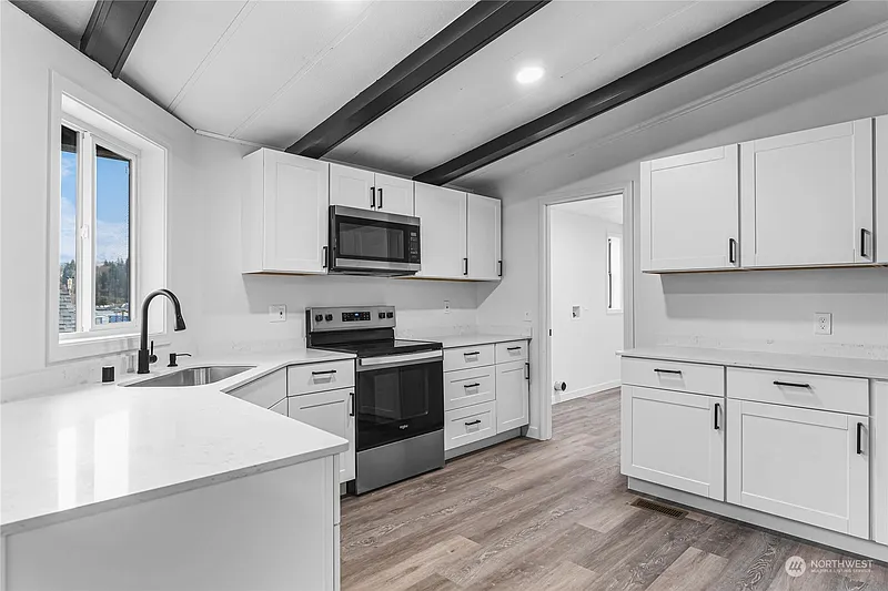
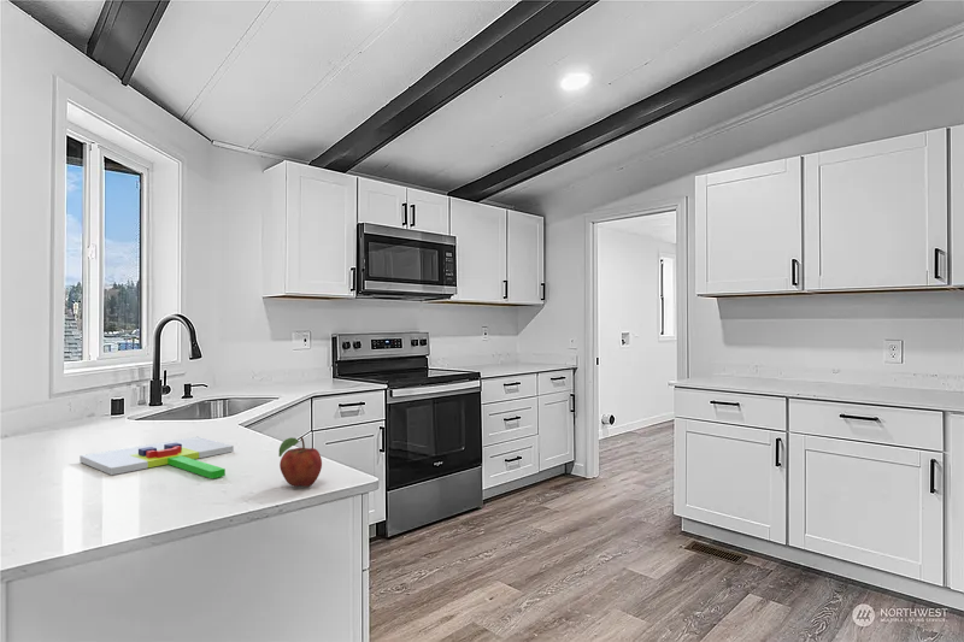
+ chopping board [78,436,235,479]
+ fruit [277,436,323,488]
